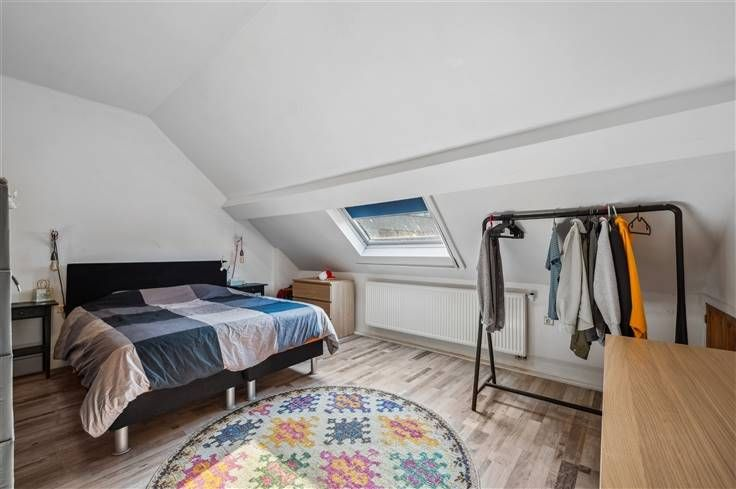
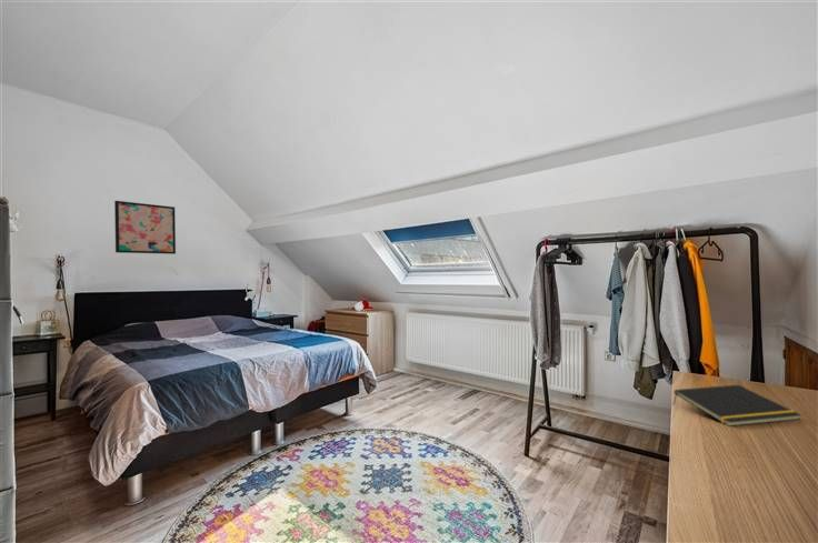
+ notepad [672,384,802,426]
+ wall art [113,200,177,255]
